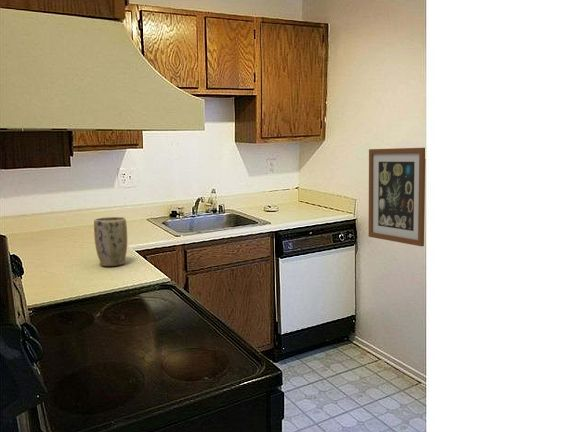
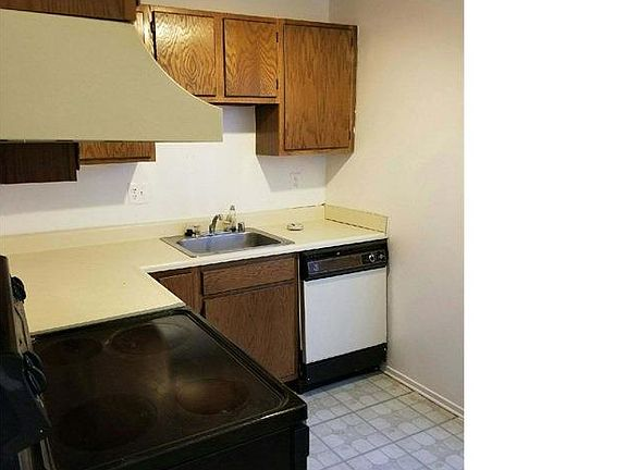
- plant pot [93,216,128,267]
- wall art [368,147,426,247]
